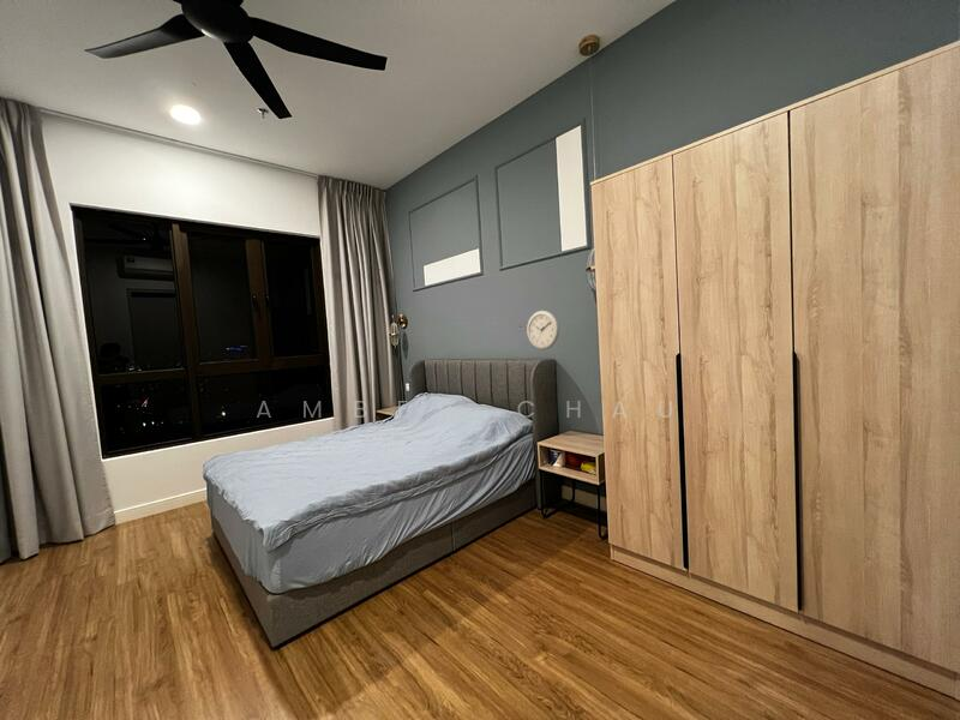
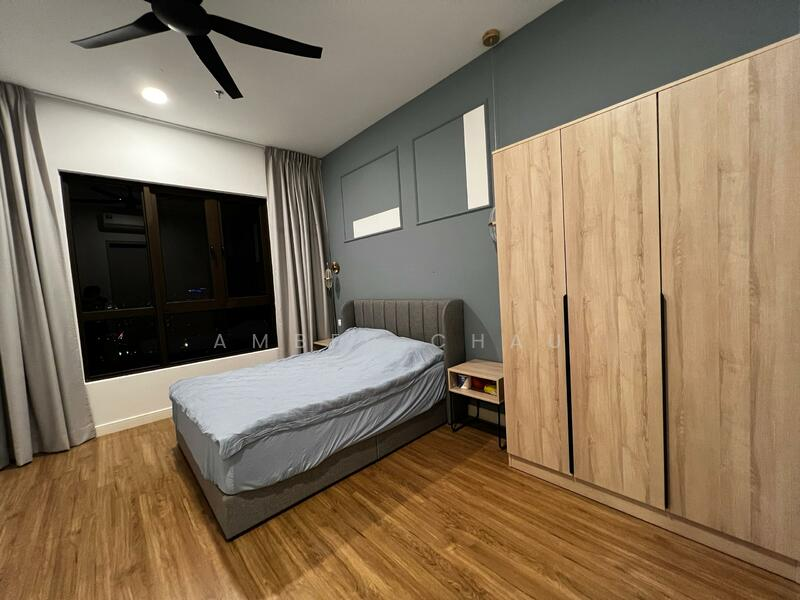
- wall clock [526,310,560,350]
